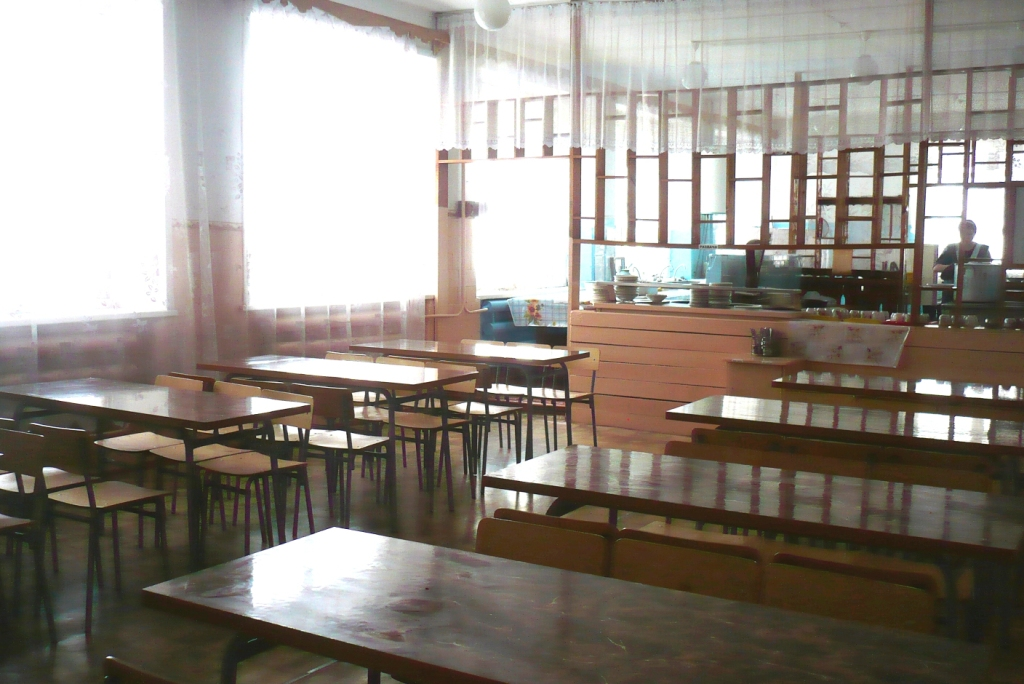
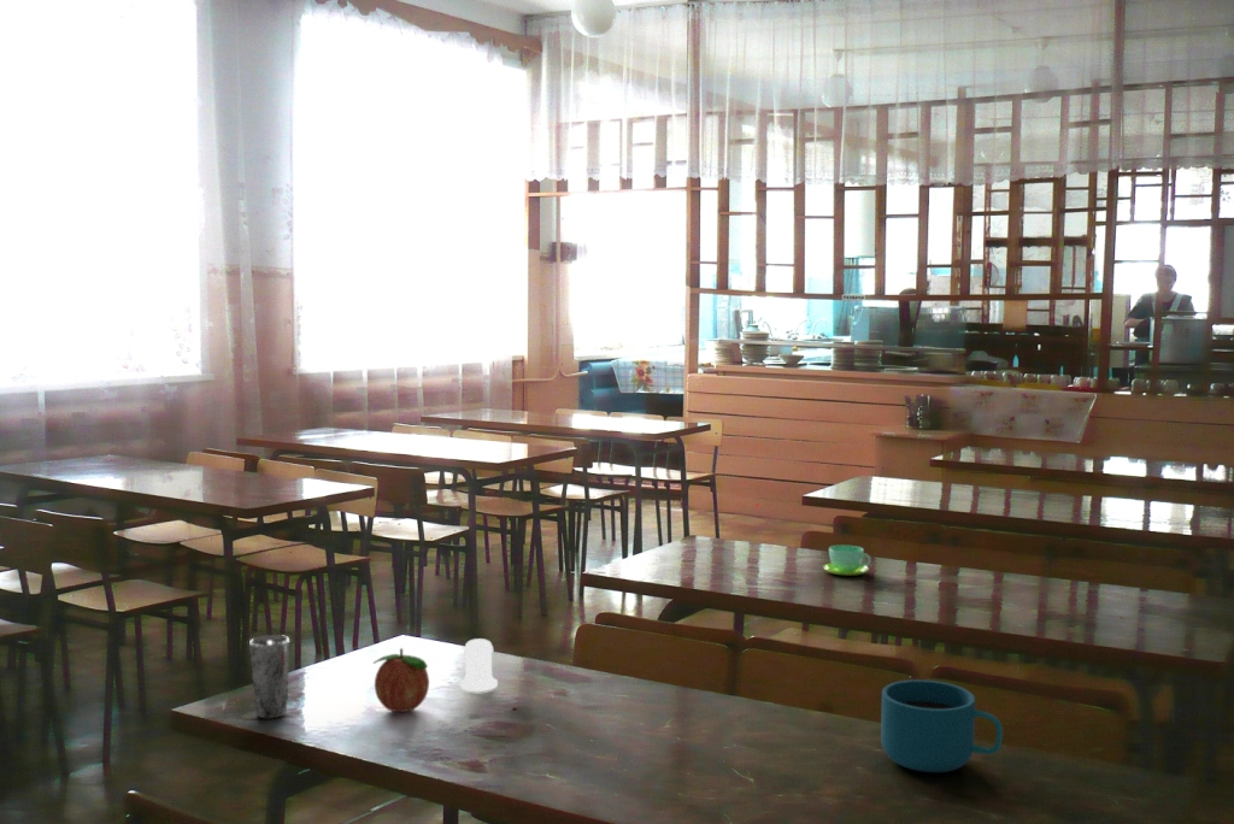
+ salt shaker [459,637,499,693]
+ cup [880,678,1004,773]
+ fruit [372,647,430,713]
+ cup [822,545,871,577]
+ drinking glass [248,634,292,719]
